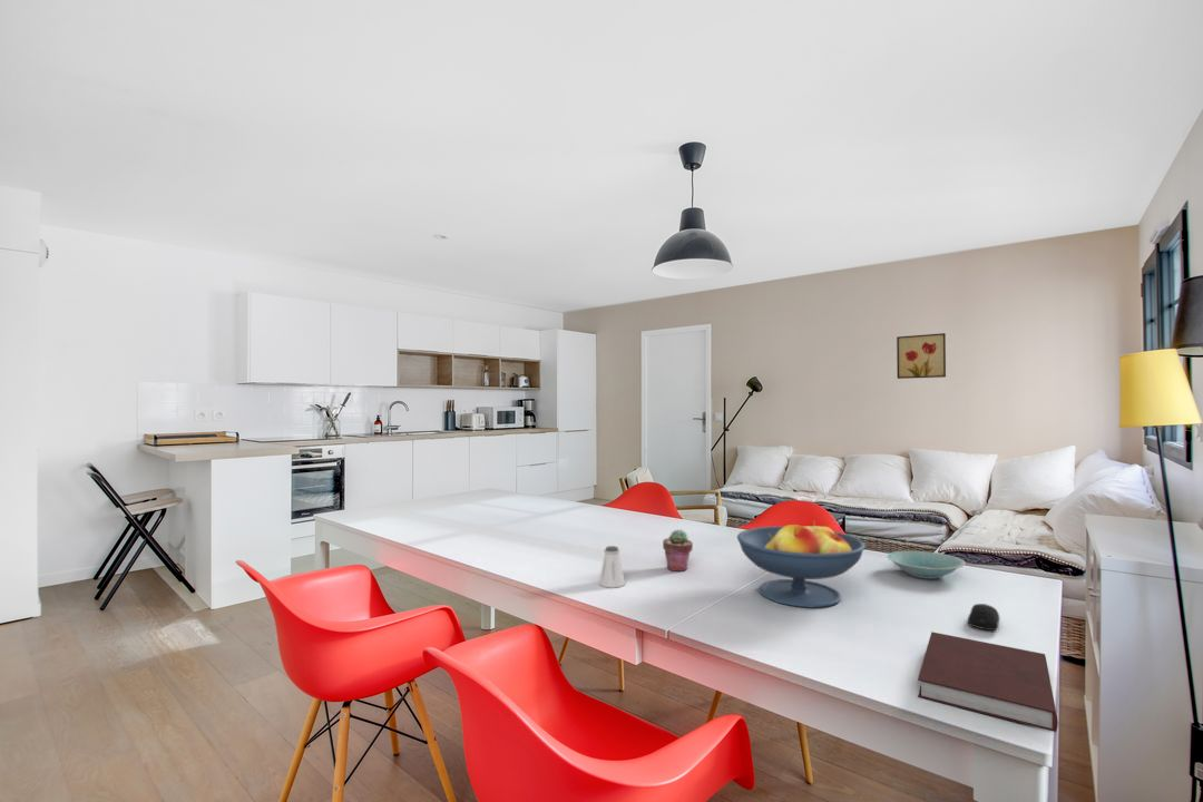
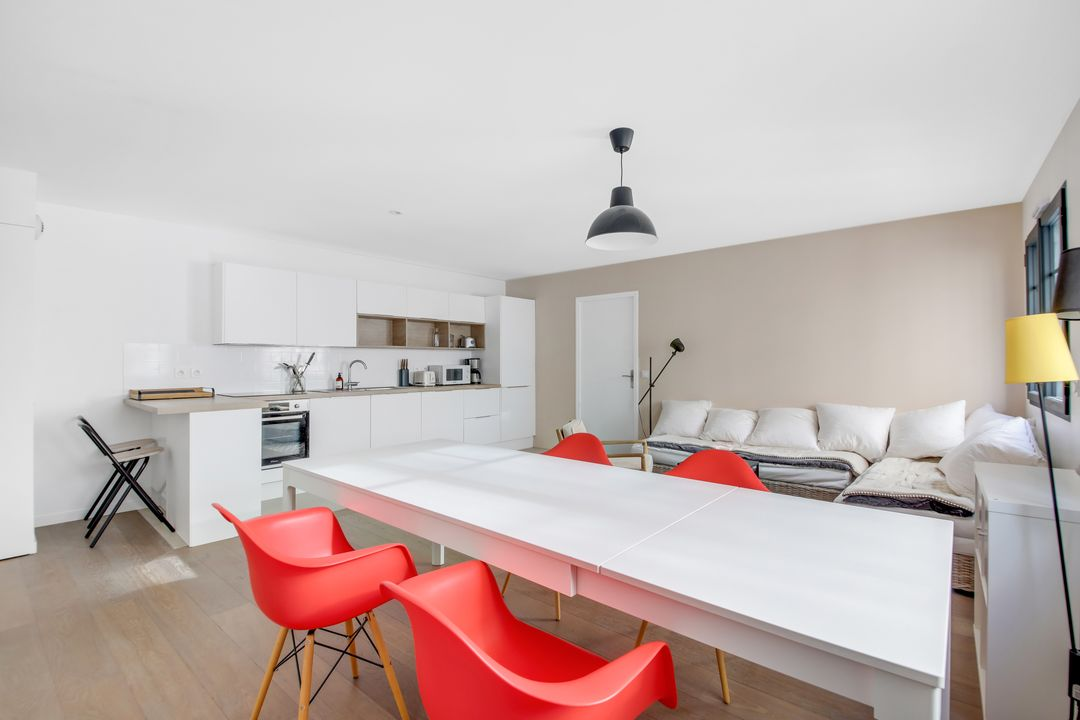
- fruit bowl [736,520,865,608]
- computer mouse [967,603,1000,632]
- bowl [886,550,966,579]
- potted succulent [662,528,694,573]
- wall art [896,332,947,380]
- saltshaker [598,545,626,589]
- notebook [917,630,1059,733]
